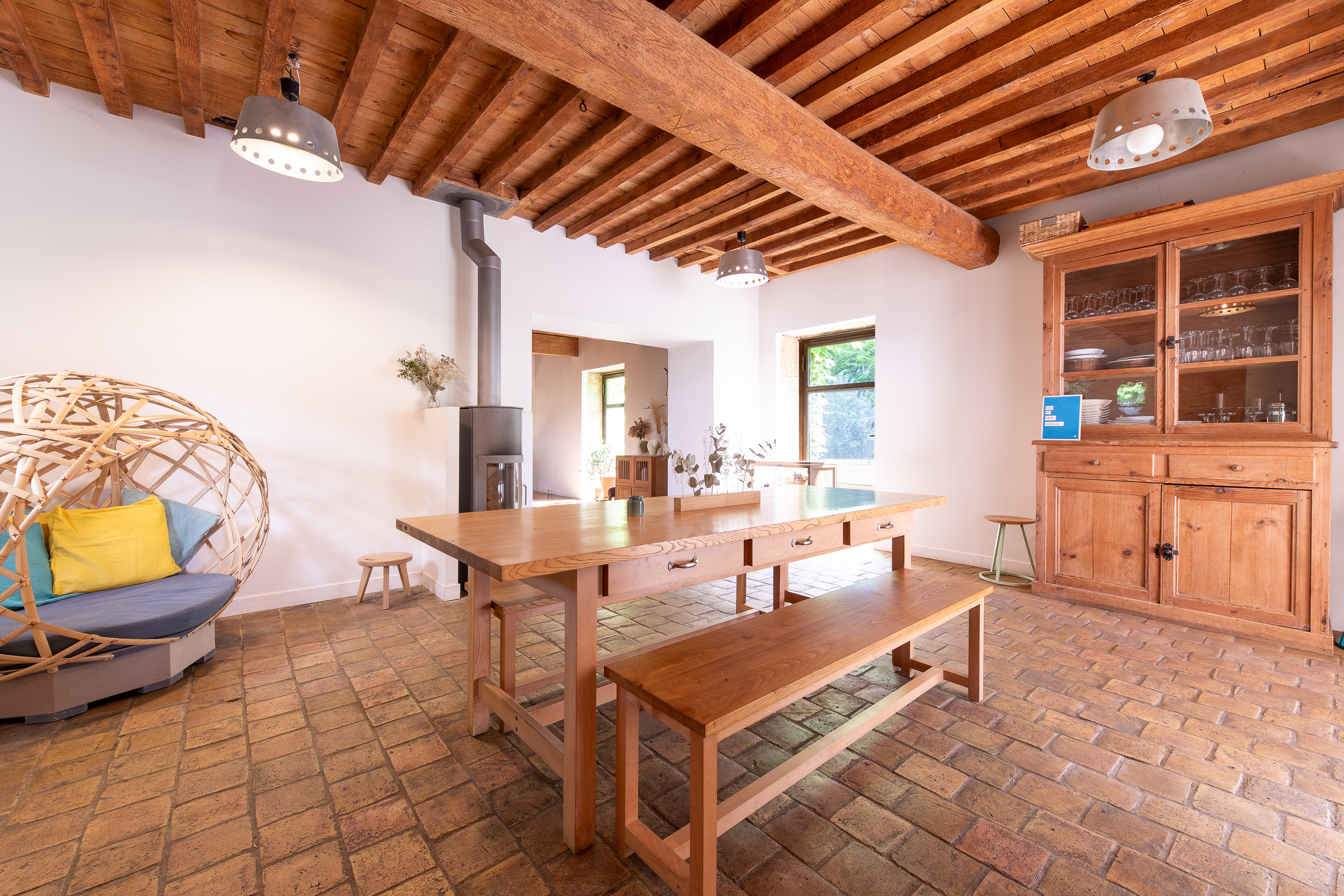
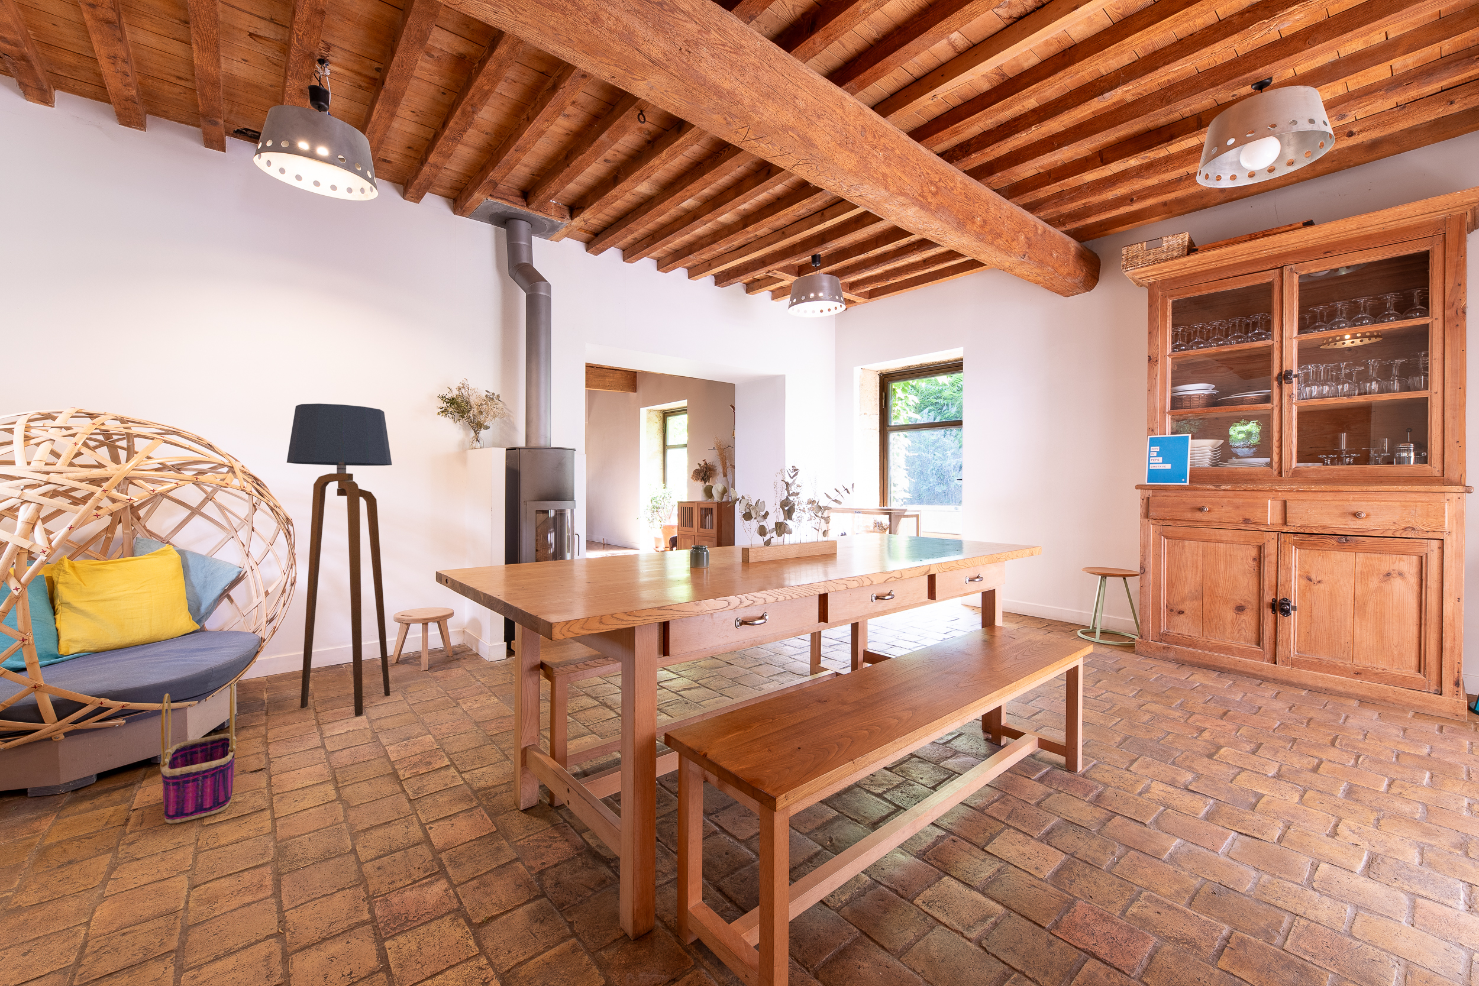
+ basket [160,683,238,824]
+ floor lamp [286,403,392,716]
